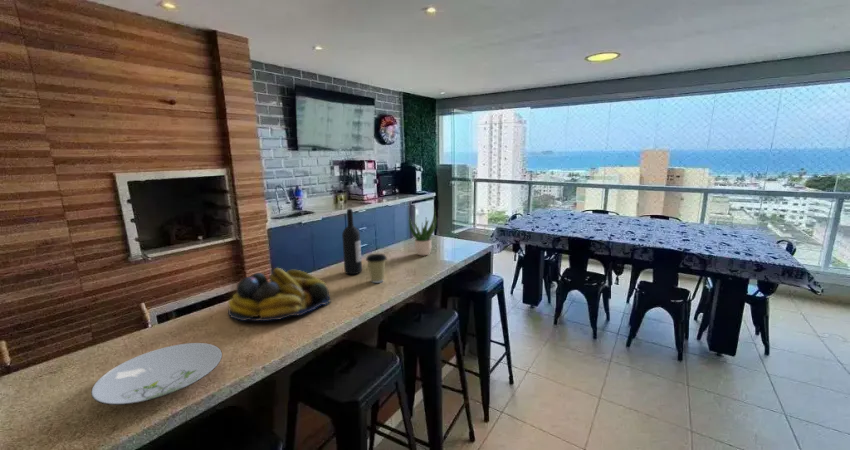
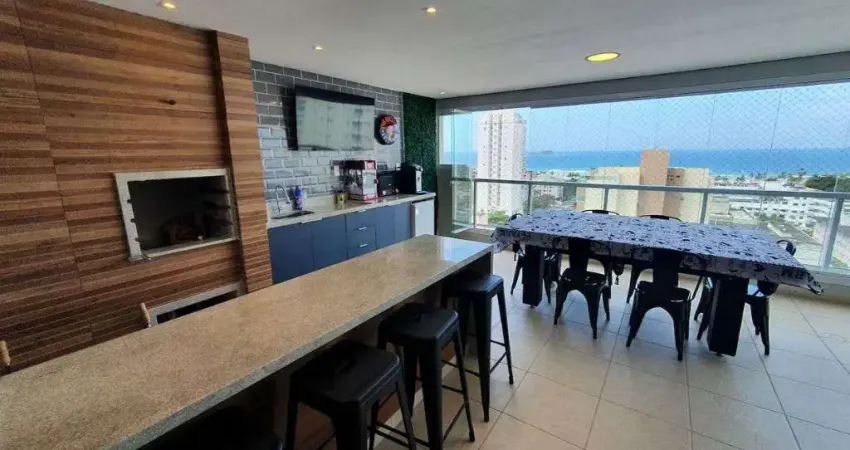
- coffee cup [365,253,388,284]
- wine bottle [341,208,363,275]
- potted plant [408,208,437,256]
- plate [90,342,223,406]
- fruit bowl [227,267,332,322]
